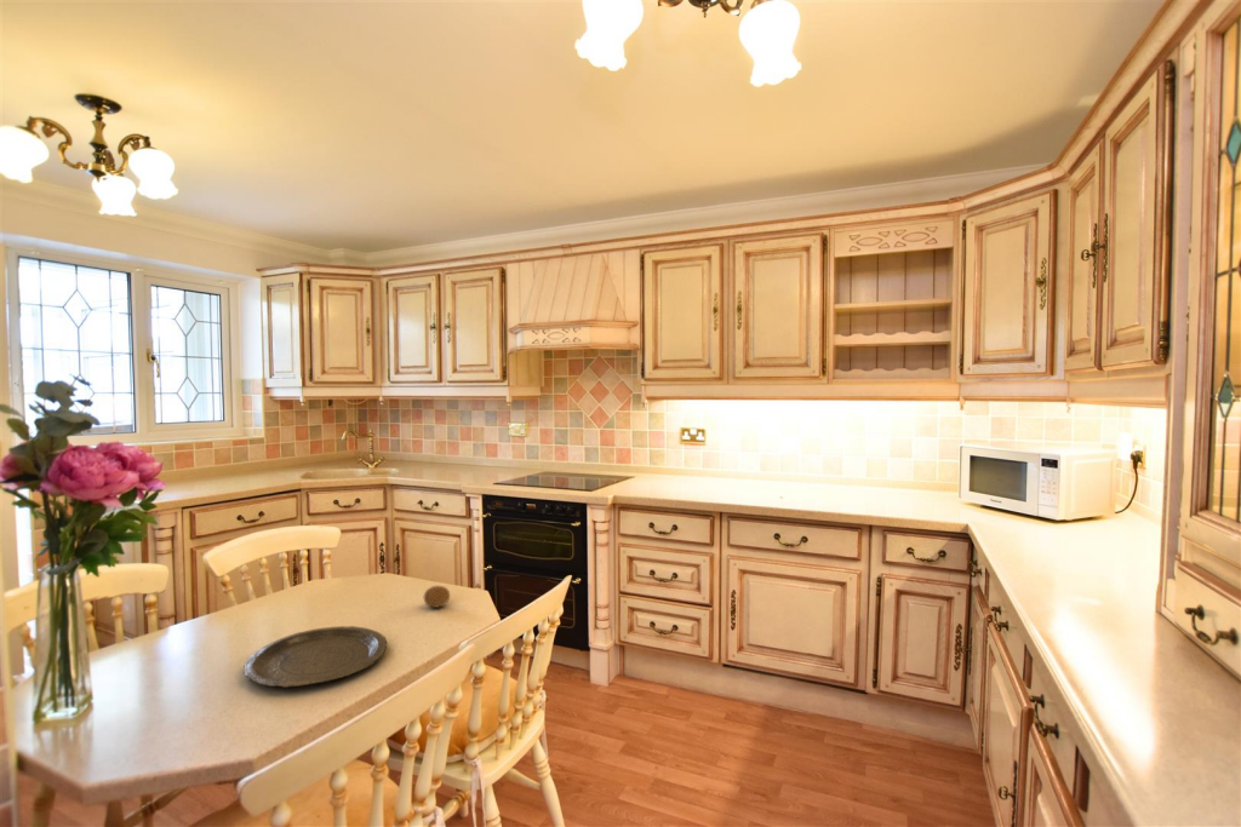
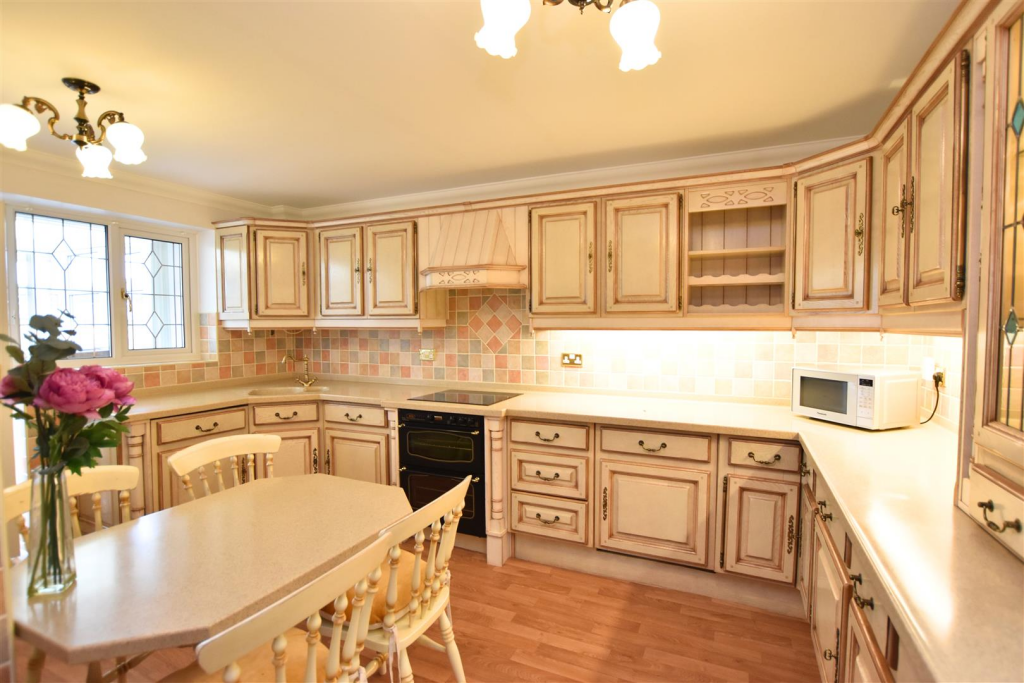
- plate [244,625,388,689]
- fruit [423,585,451,609]
